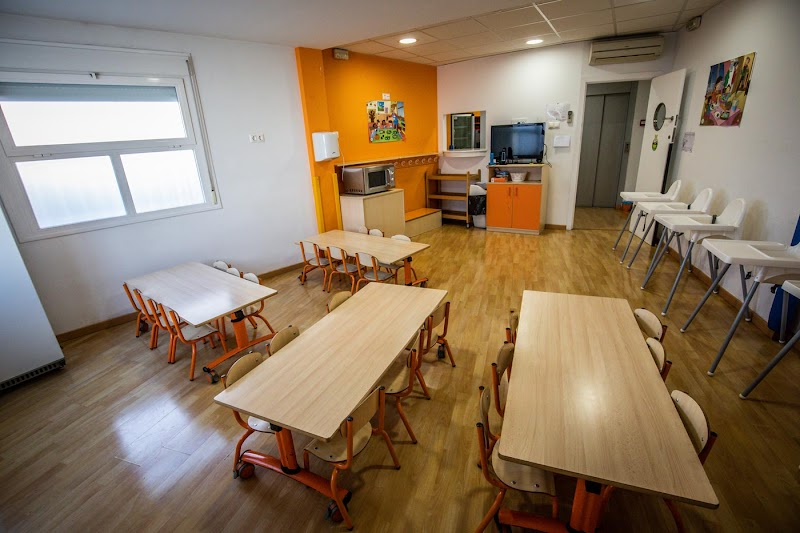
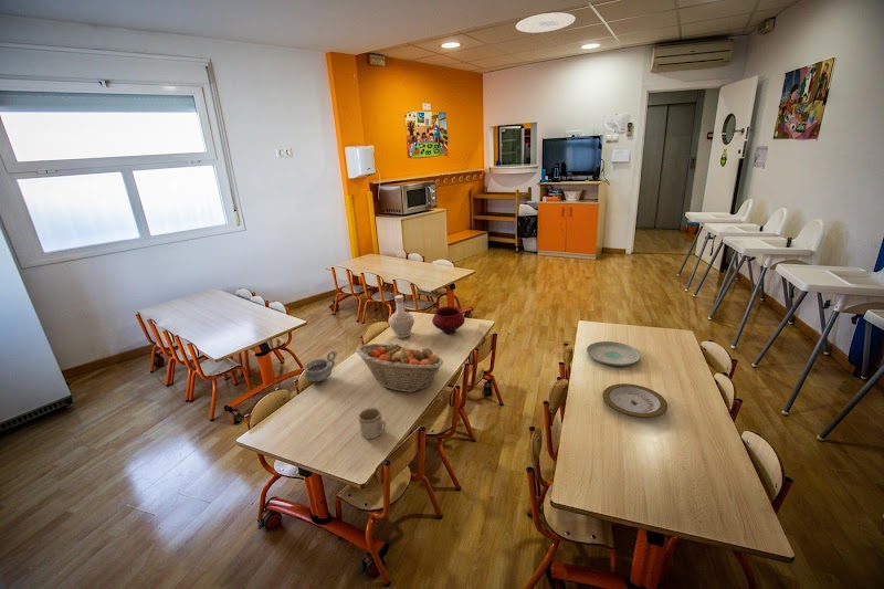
+ bottle [388,294,415,339]
+ bowl [431,305,466,335]
+ mug [357,407,387,440]
+ plate [602,382,669,419]
+ plate [586,340,642,367]
+ fruit basket [355,343,444,393]
+ ceiling light [515,12,577,33]
+ bowl [303,349,338,383]
